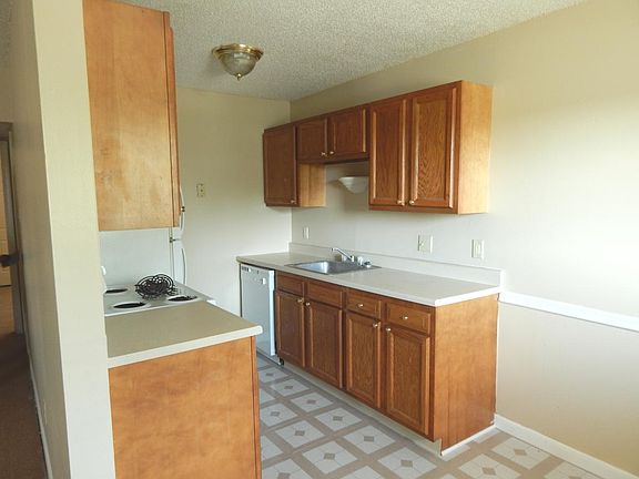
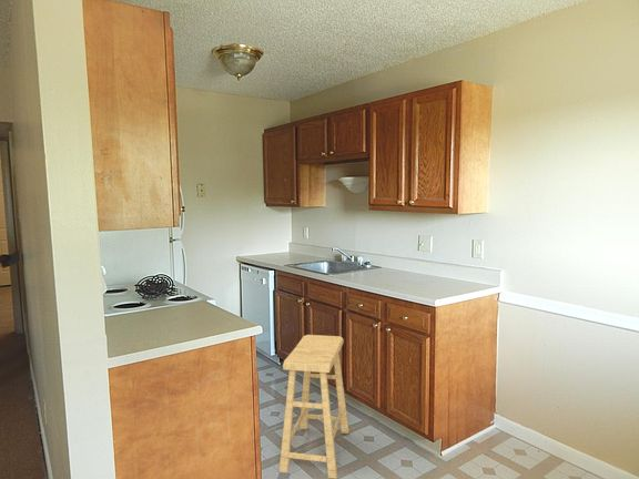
+ stool [278,334,351,479]
